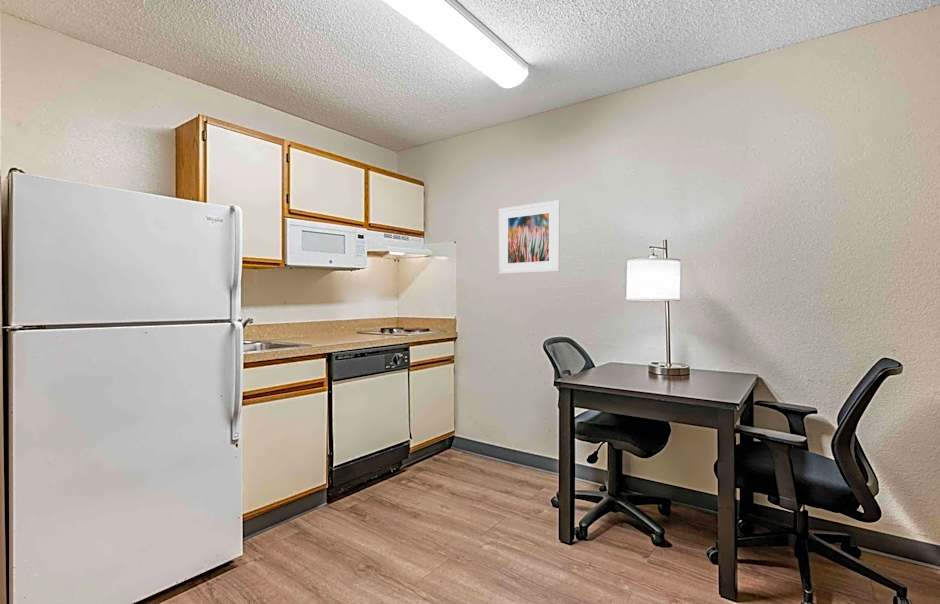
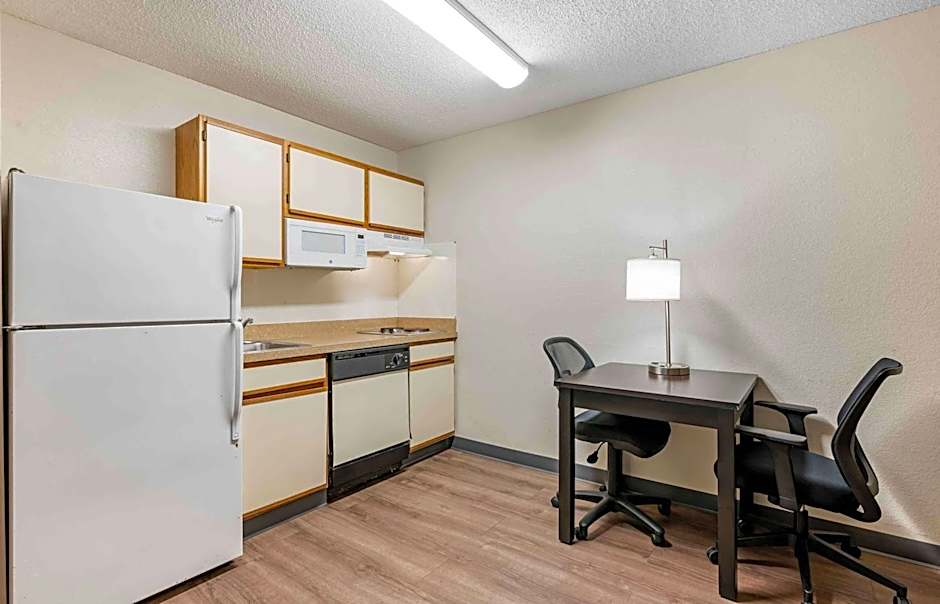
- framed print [498,199,561,275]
